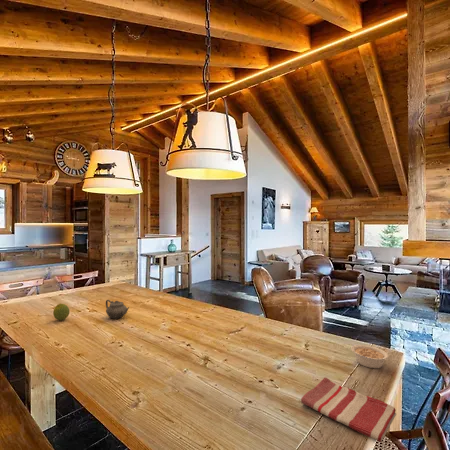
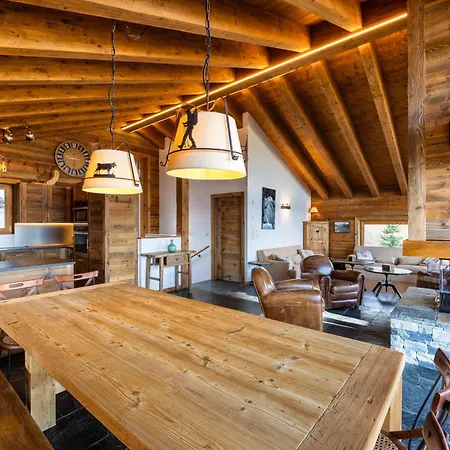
- legume [350,344,391,369]
- teapot [105,299,130,320]
- fruit [52,302,70,321]
- dish towel [300,377,397,443]
